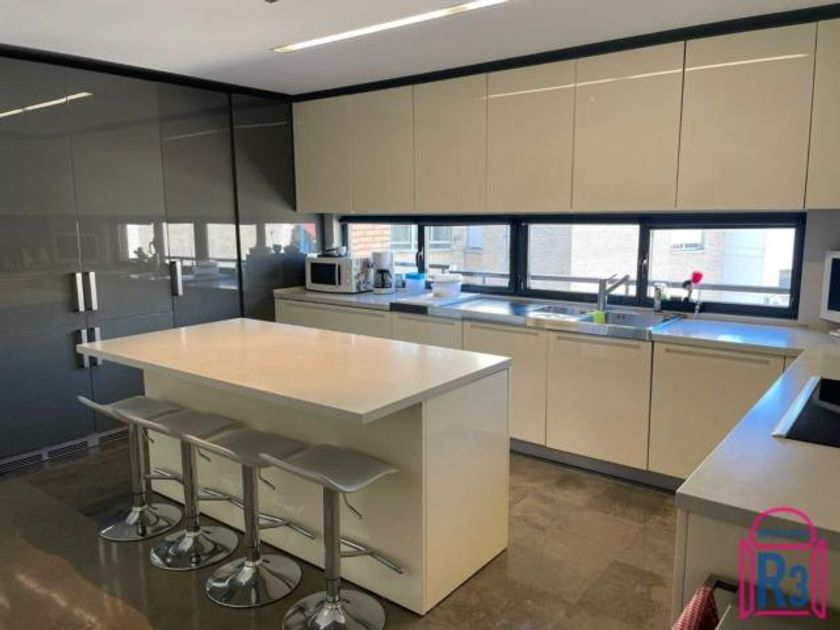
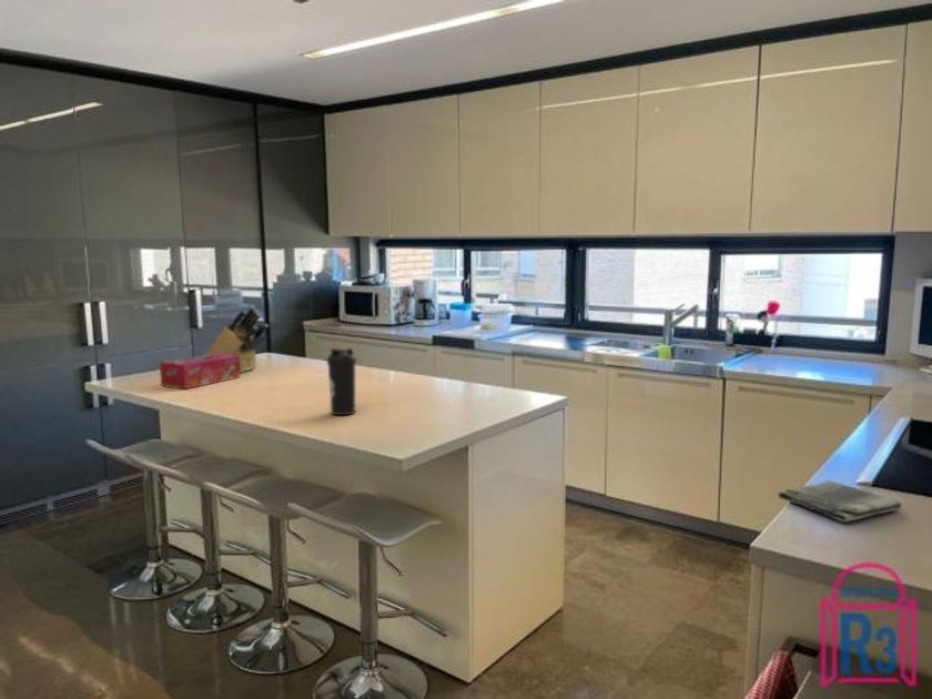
+ tissue box [159,354,241,389]
+ dish towel [777,479,903,523]
+ water bottle [326,347,357,416]
+ knife block [203,305,270,374]
